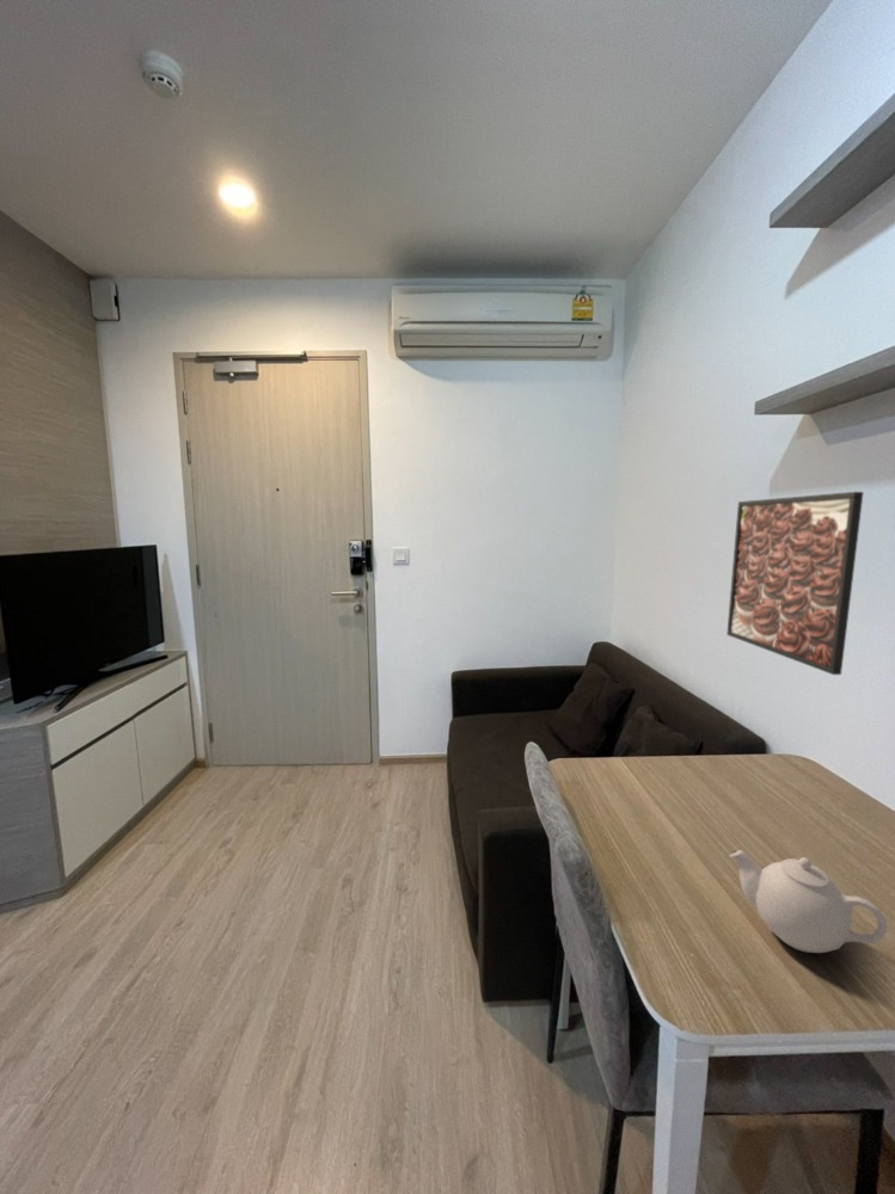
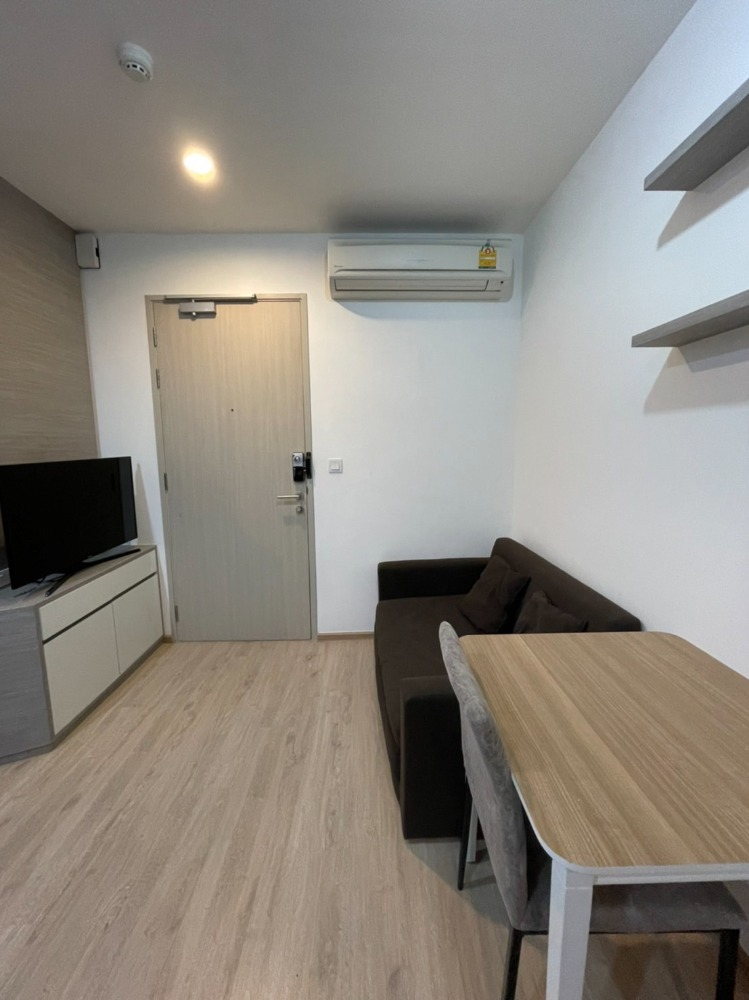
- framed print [725,491,864,676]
- teapot [729,849,889,954]
